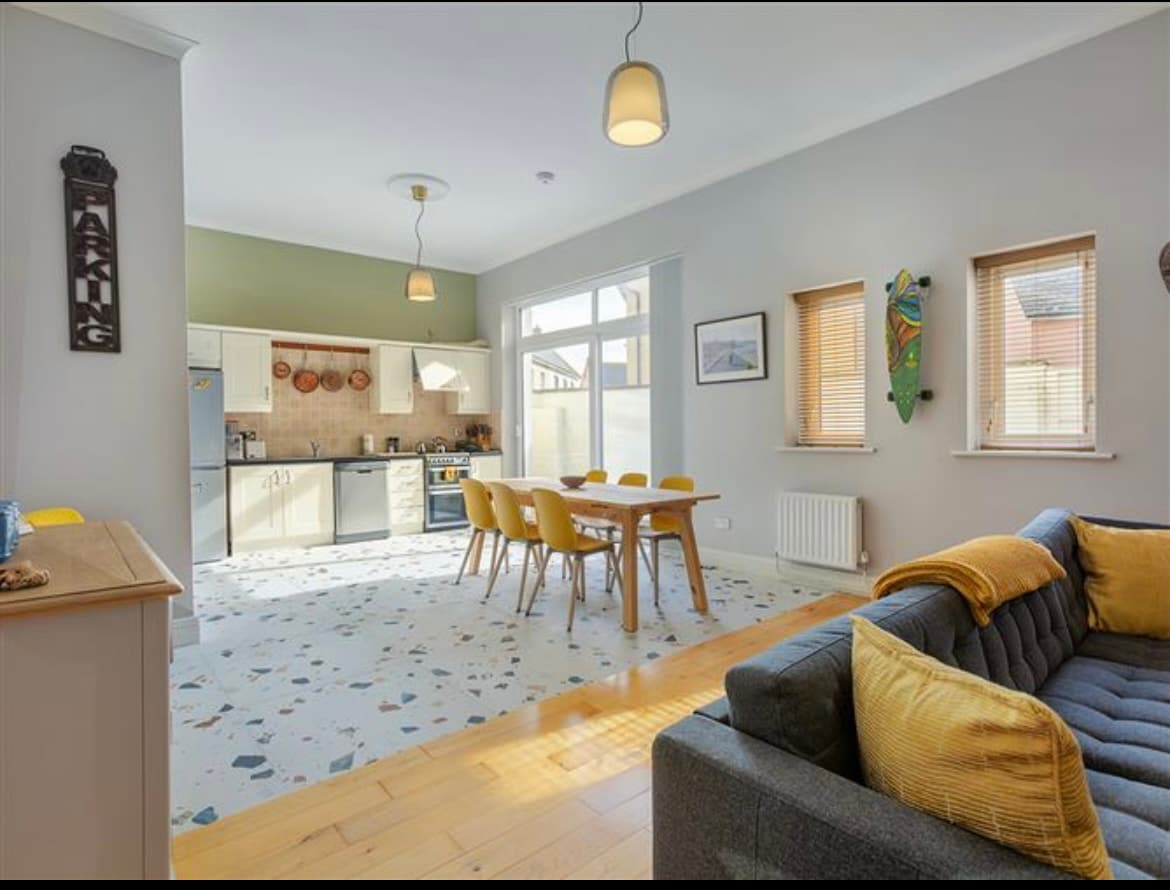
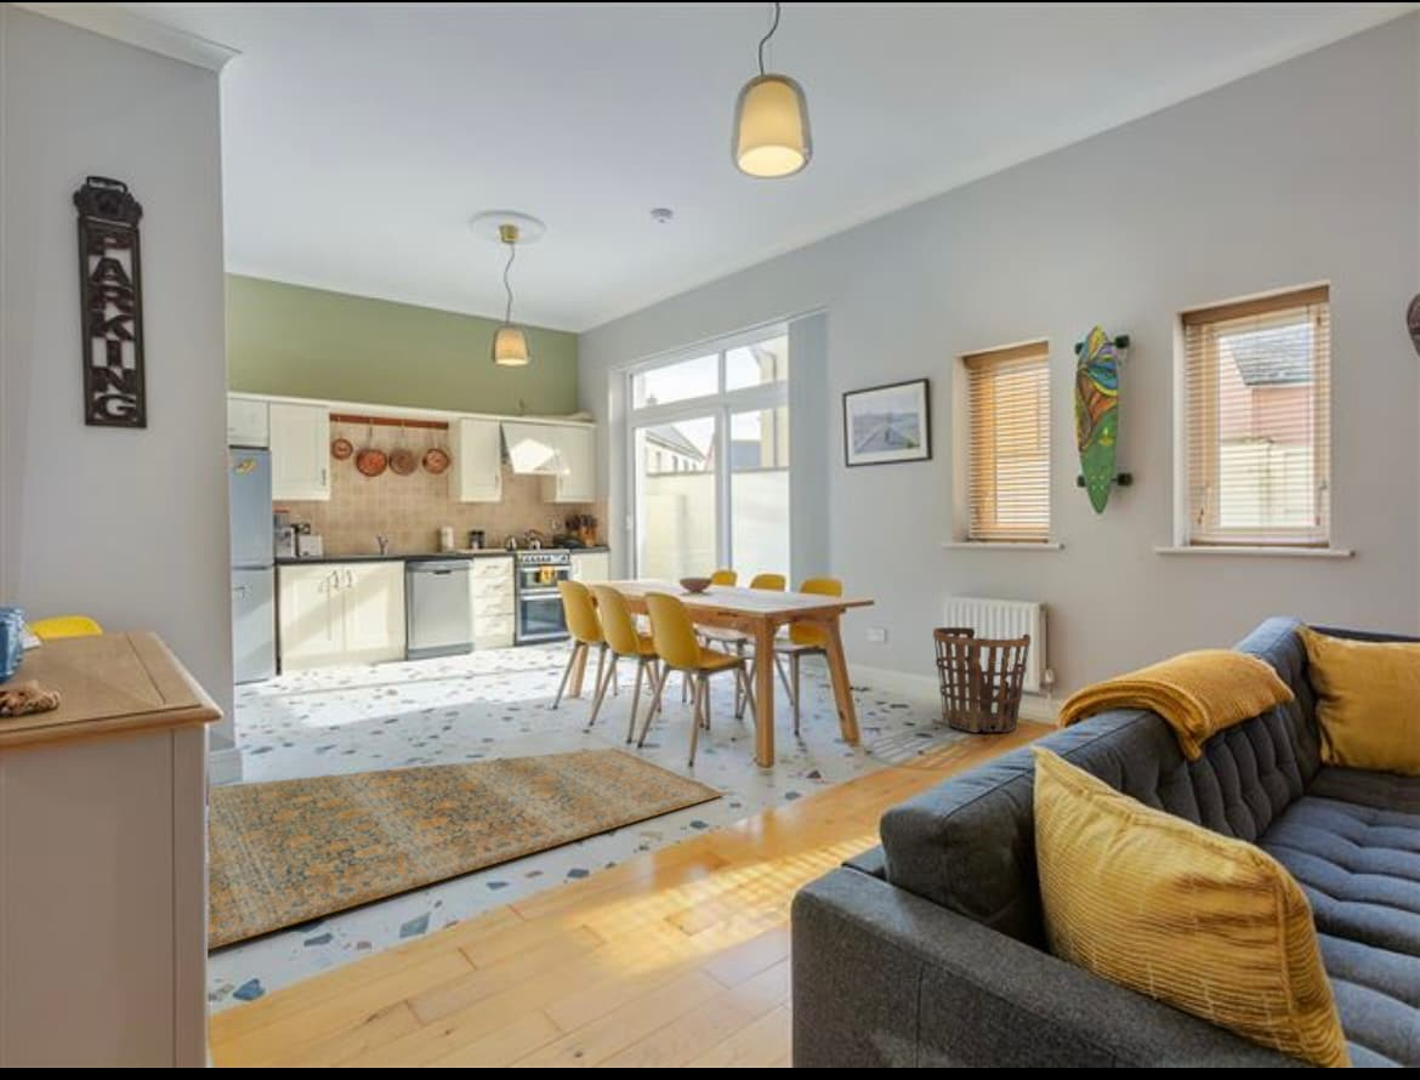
+ rug [206,746,726,951]
+ basket [932,626,1032,734]
